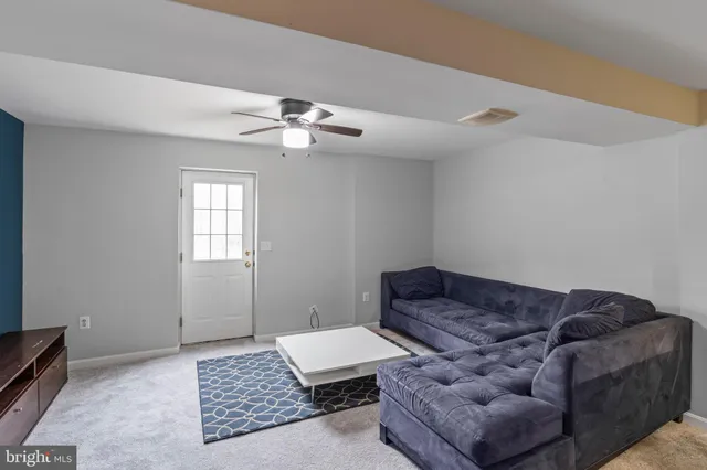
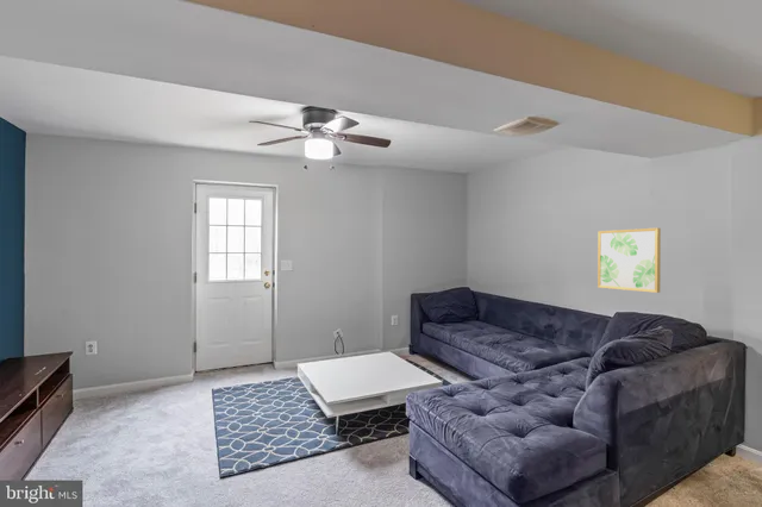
+ wall art [597,227,662,294]
